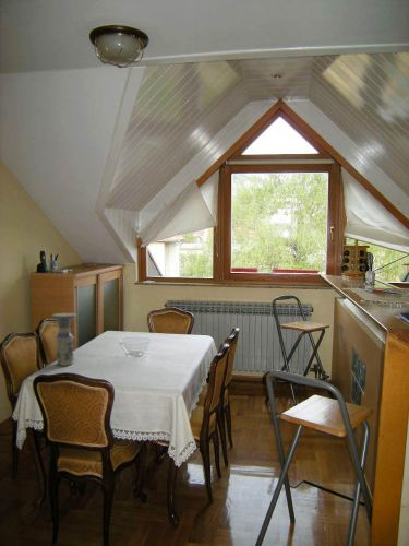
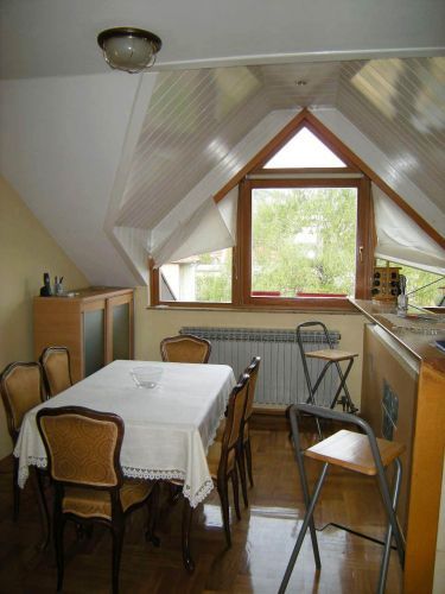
- vase [50,312,77,367]
